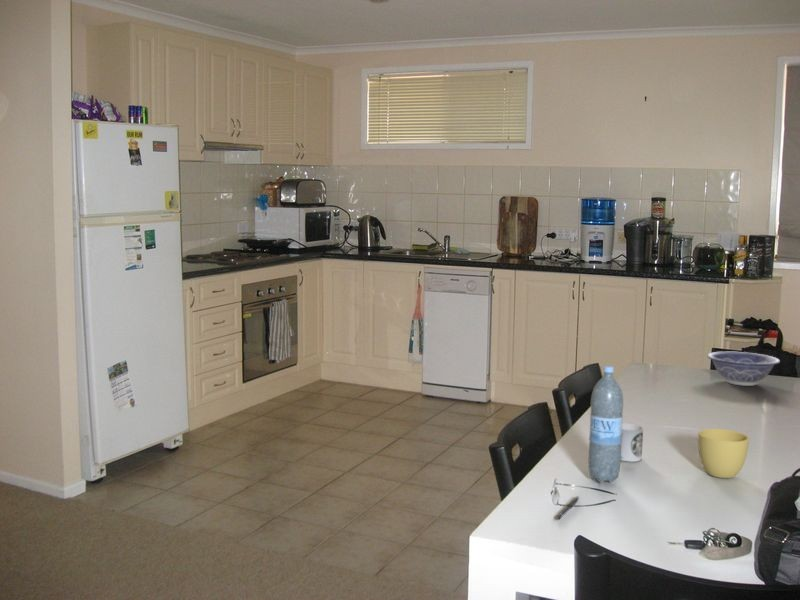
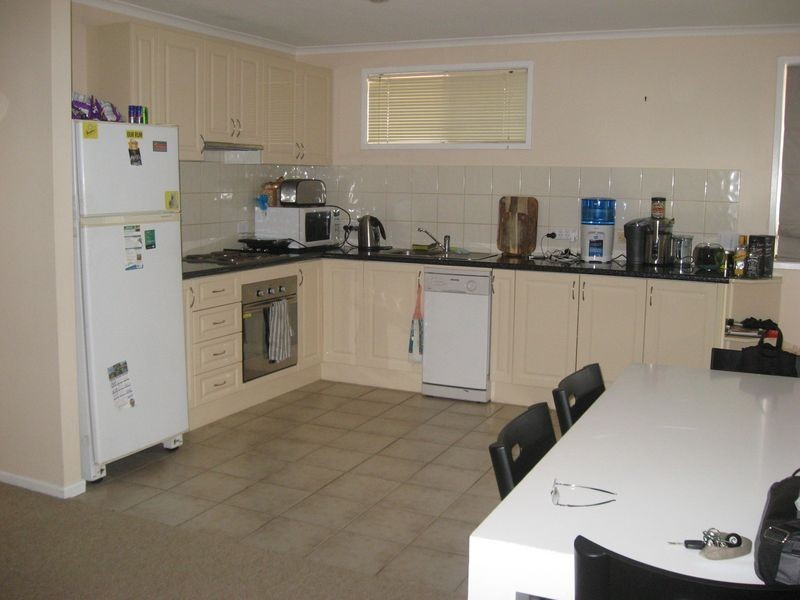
- decorative bowl [706,351,781,387]
- cup [621,423,644,463]
- pen [555,496,580,521]
- cup [697,428,750,479]
- water bottle [588,365,624,484]
